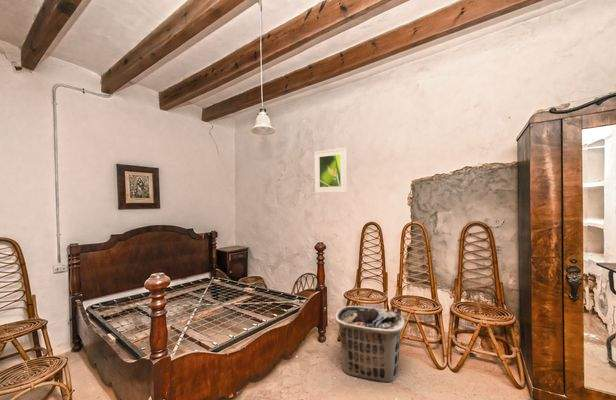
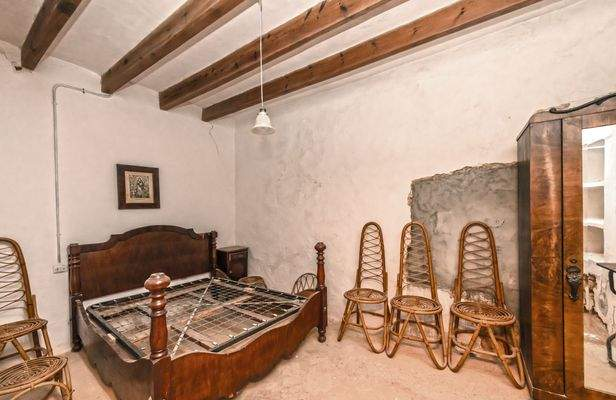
- clothes hamper [334,305,406,383]
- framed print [313,147,348,194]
